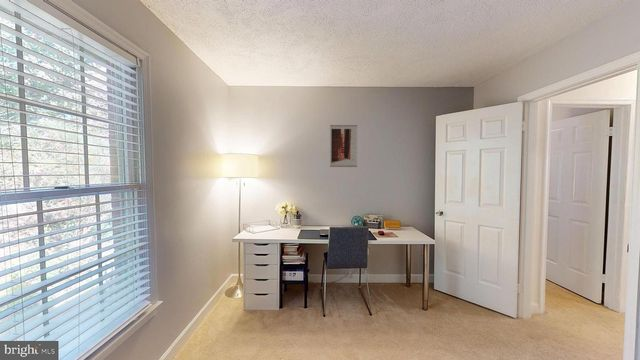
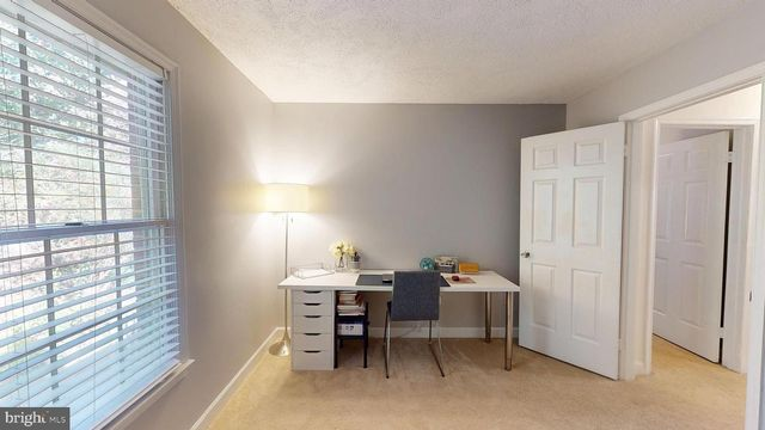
- wall art [329,124,358,168]
